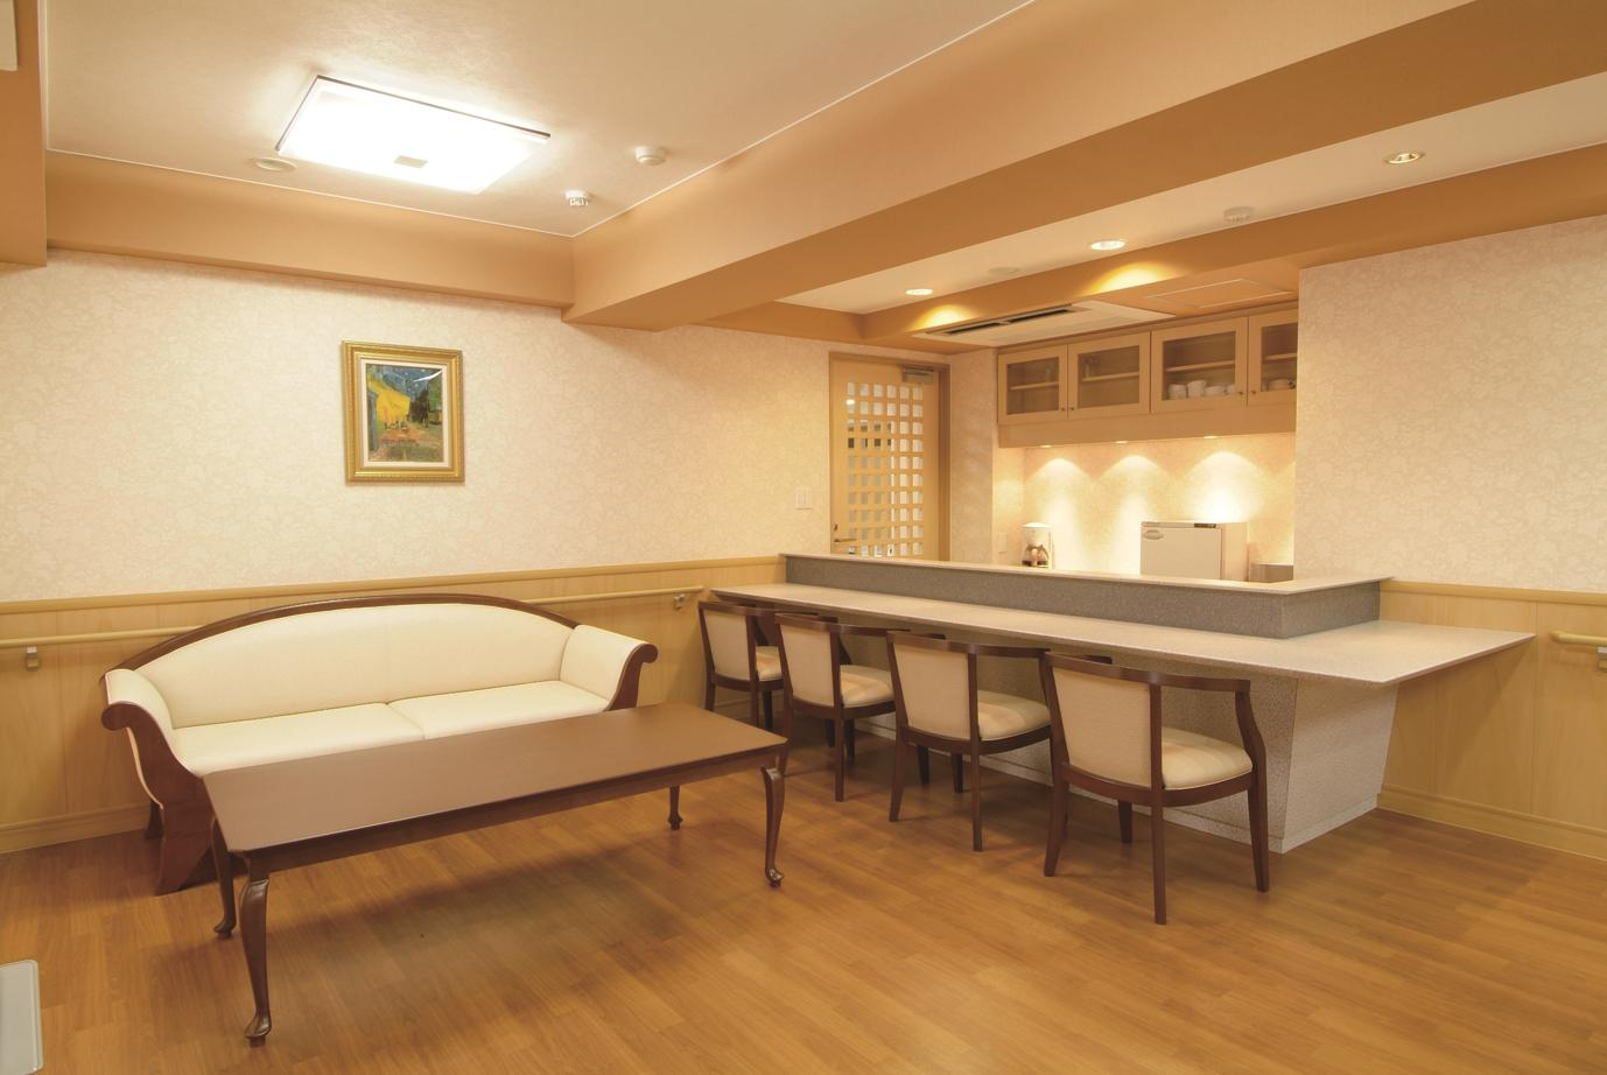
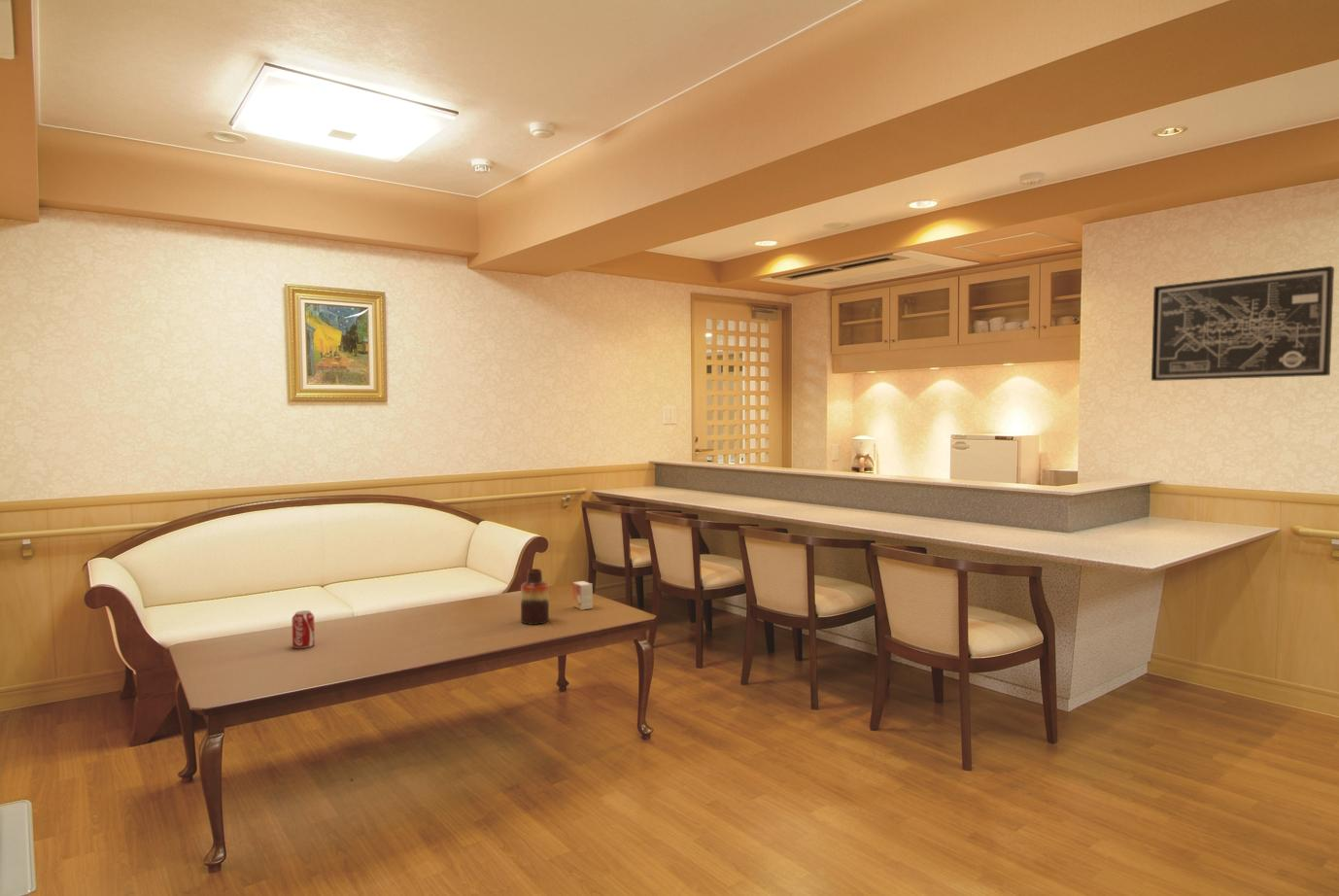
+ small box [571,580,594,611]
+ beverage can [292,609,316,649]
+ vase [520,568,550,626]
+ wall art [1150,265,1335,382]
